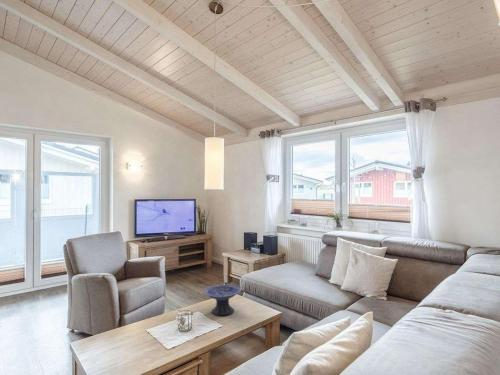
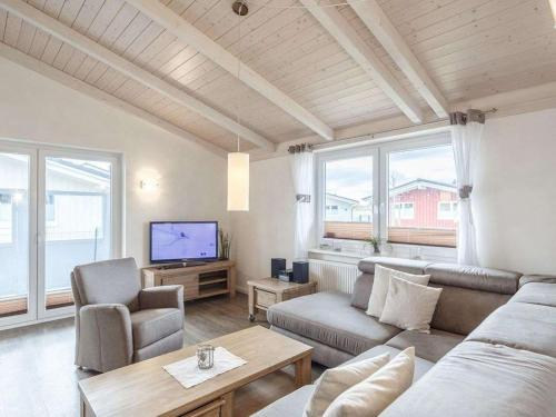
- decorative bowl [202,283,243,316]
